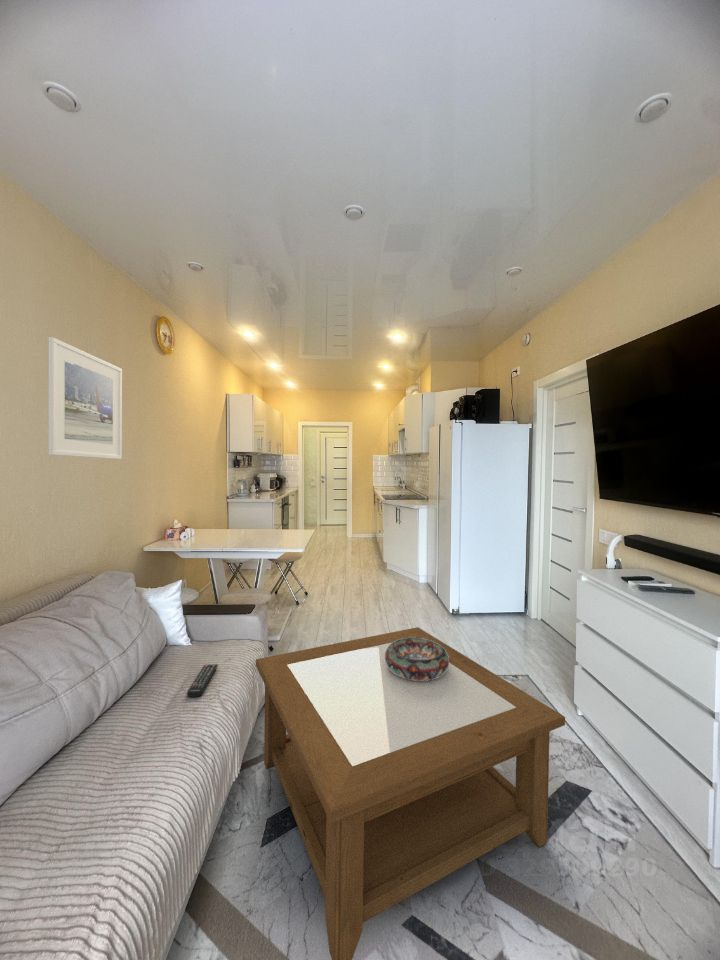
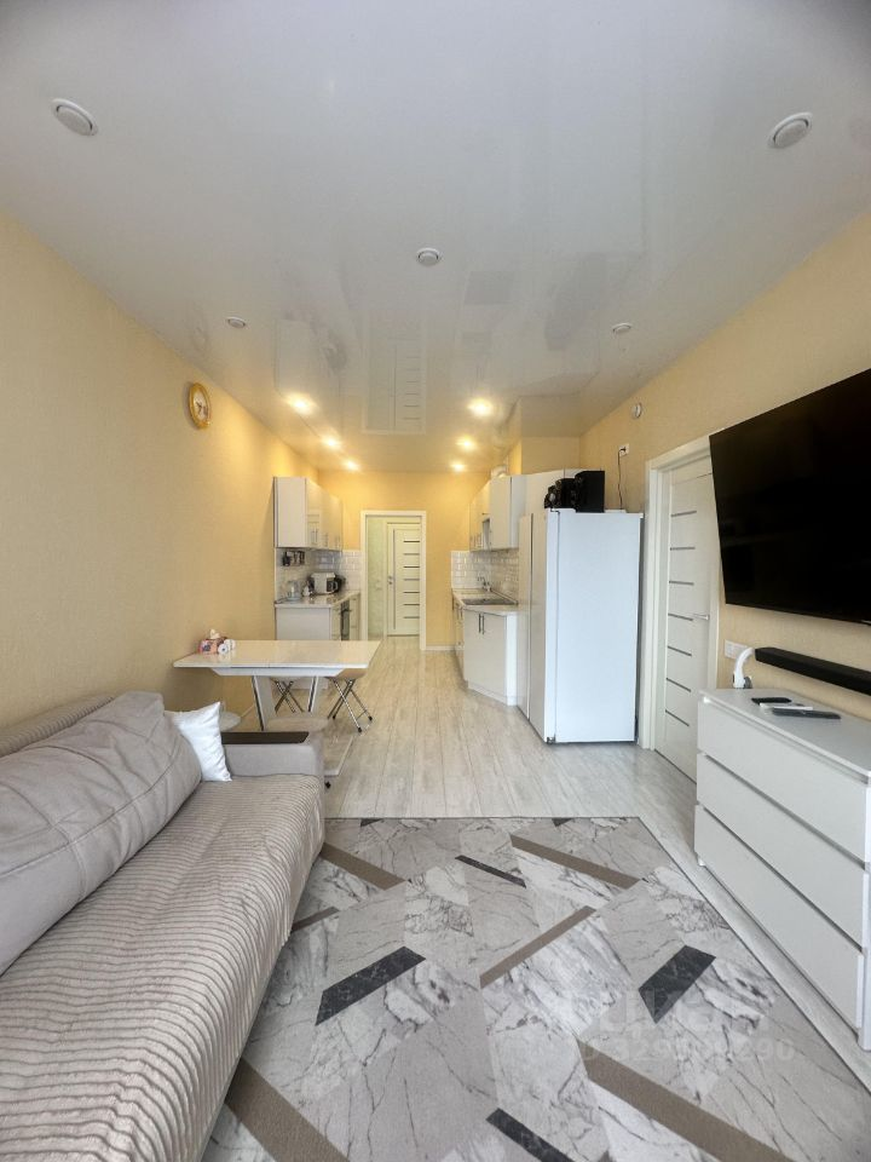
- remote control [186,663,219,698]
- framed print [47,336,123,460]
- coffee table [255,626,566,960]
- decorative bowl [385,637,449,681]
